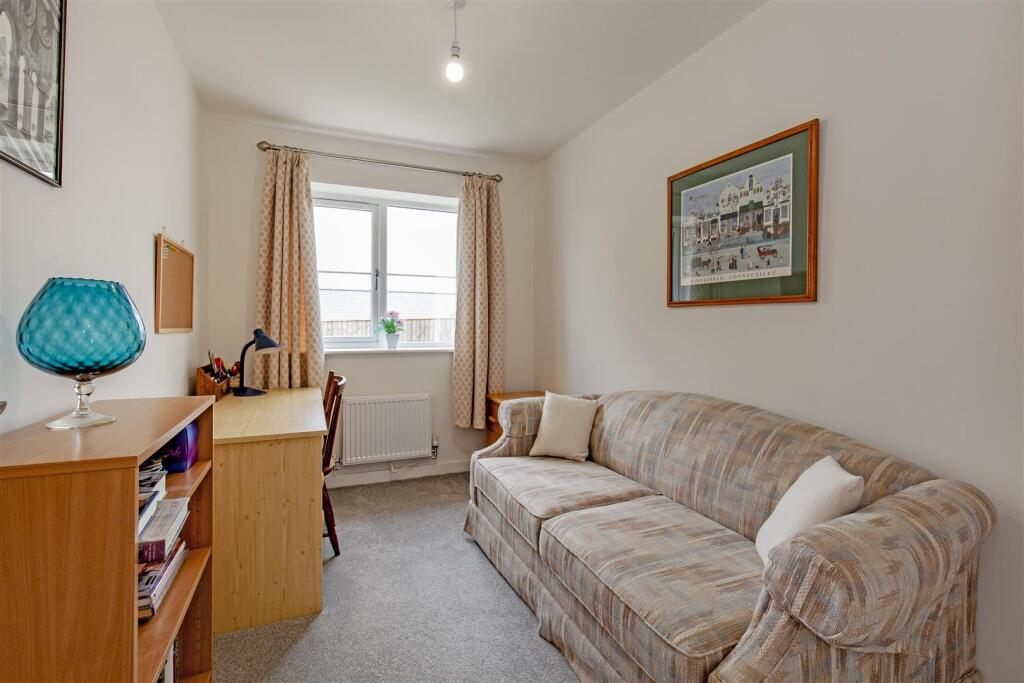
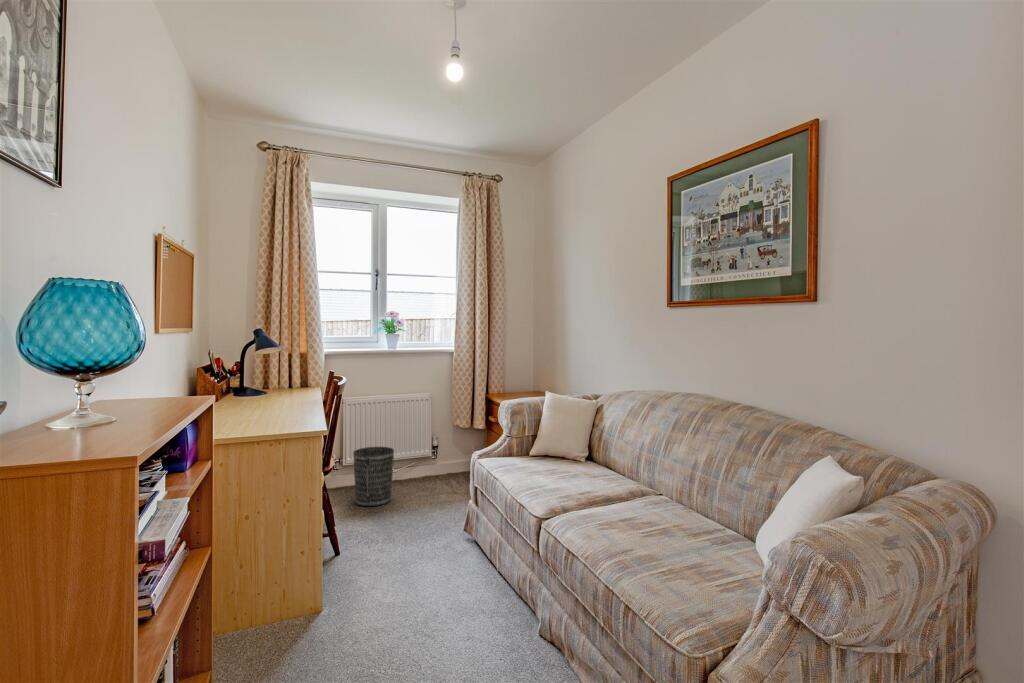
+ wastebasket [352,446,395,507]
